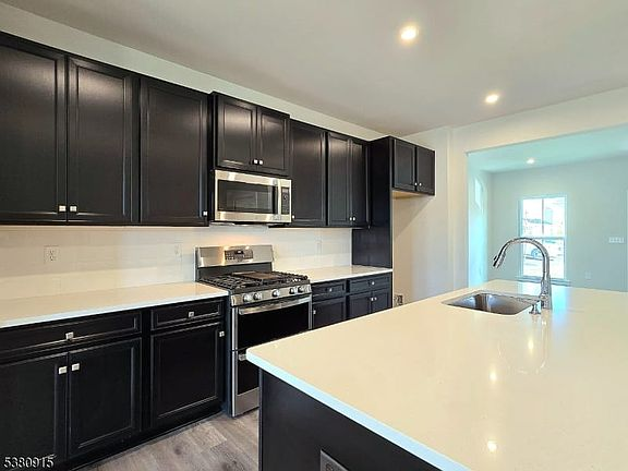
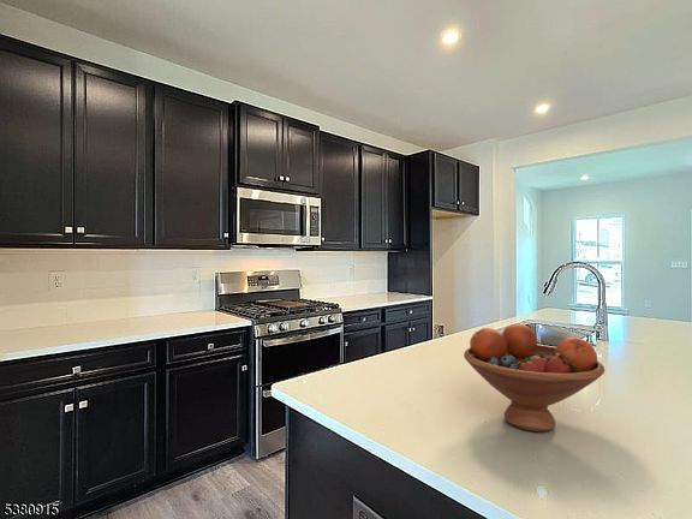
+ fruit bowl [463,323,606,432]
